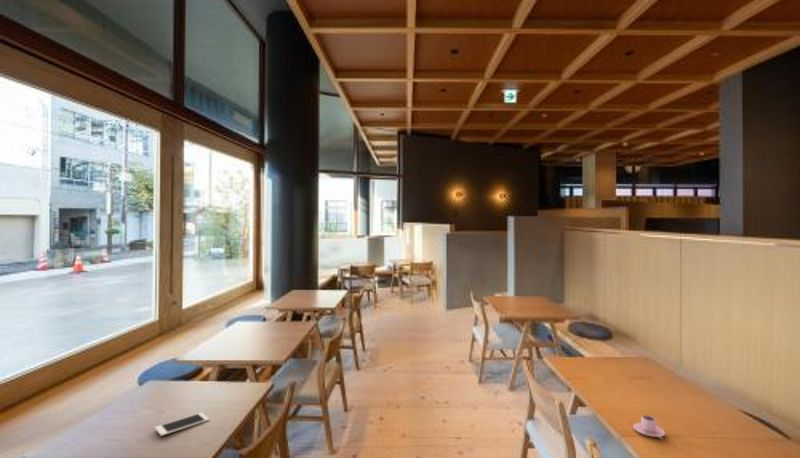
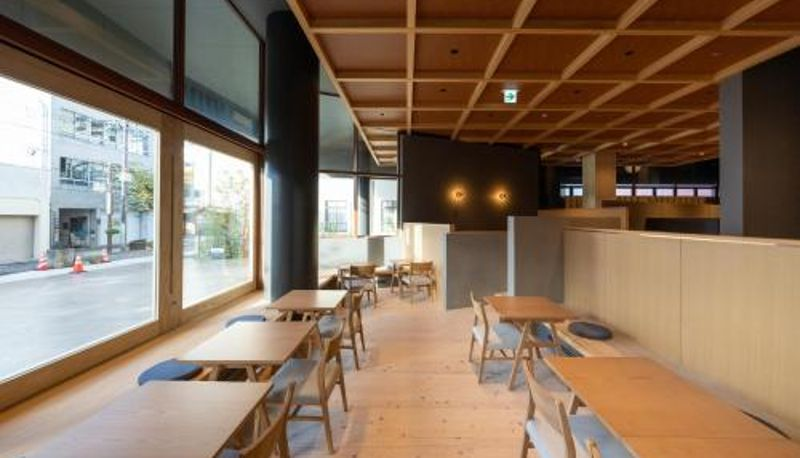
- teacup [632,414,666,440]
- cell phone [154,412,210,437]
